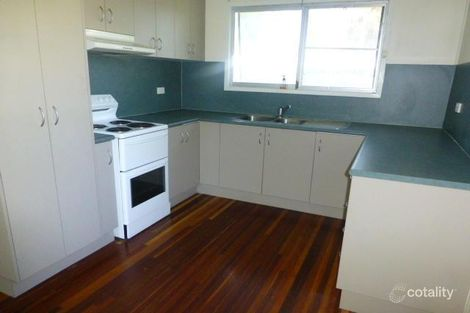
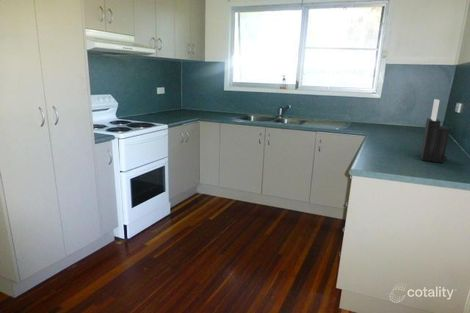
+ knife block [420,98,451,164]
